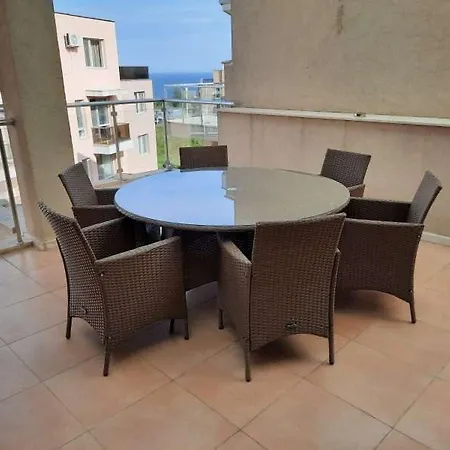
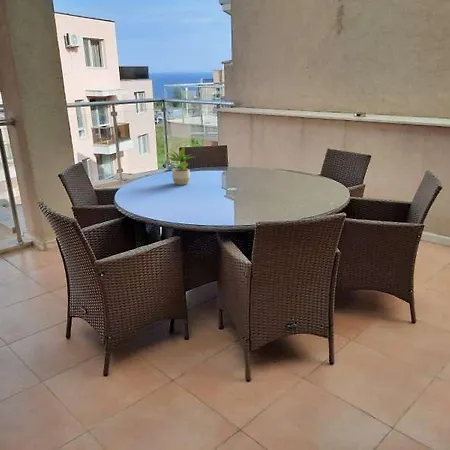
+ potted plant [164,145,194,186]
